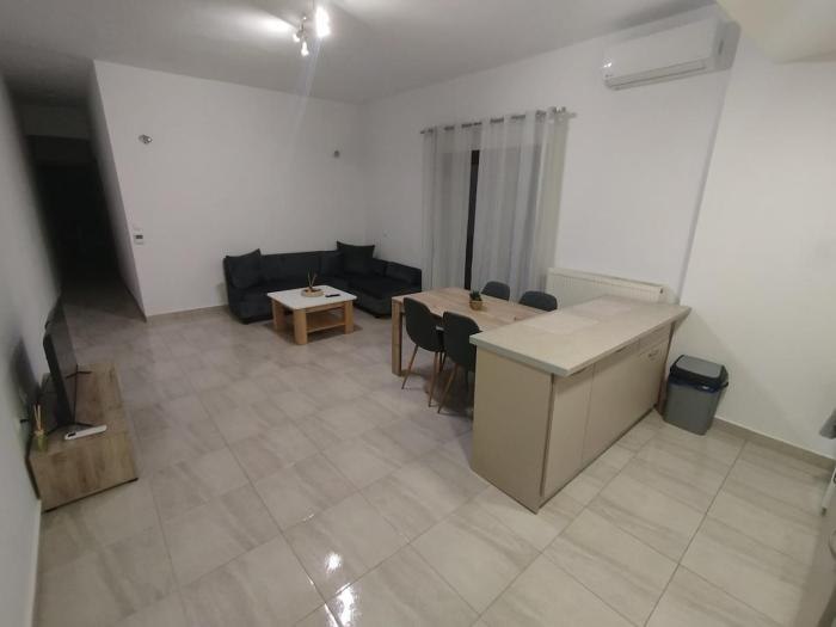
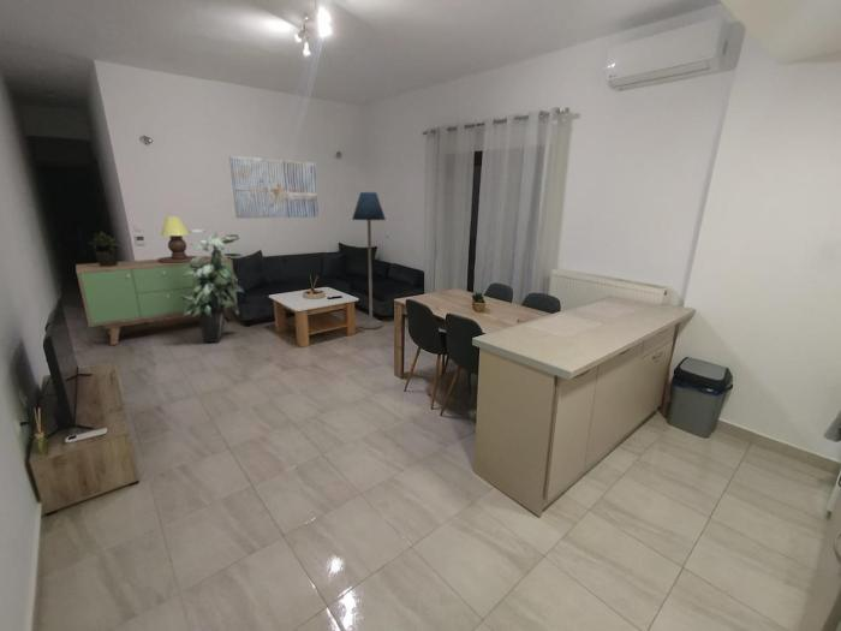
+ table lamp [156,215,198,263]
+ potted plant [88,231,123,267]
+ indoor plant [179,228,245,344]
+ sideboard [74,255,238,346]
+ wall art [228,154,320,220]
+ floor lamp [351,191,387,331]
